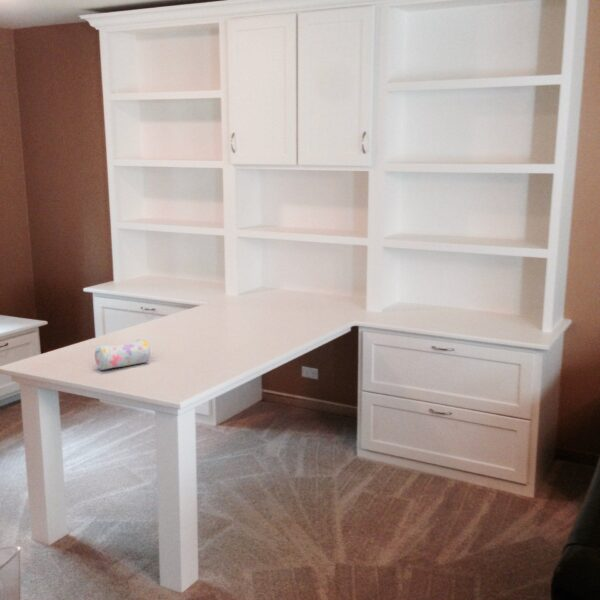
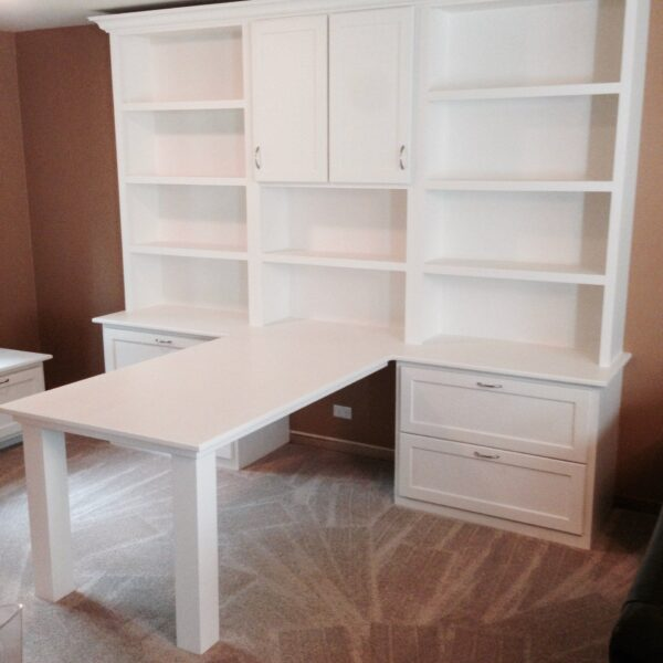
- pencil case [94,338,151,371]
